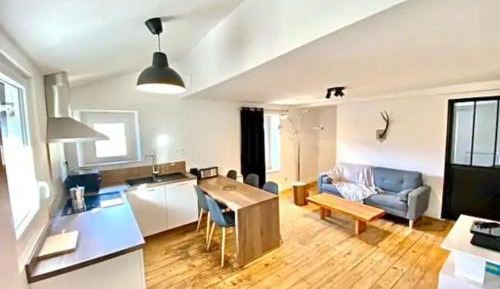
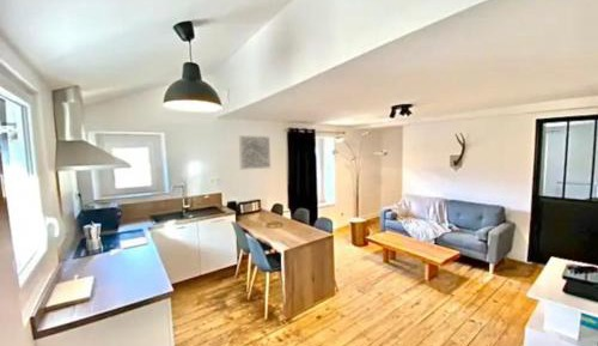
+ wall art [238,134,271,171]
